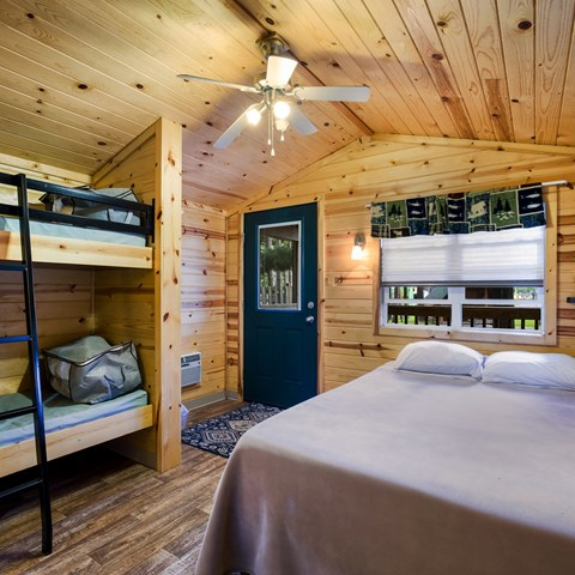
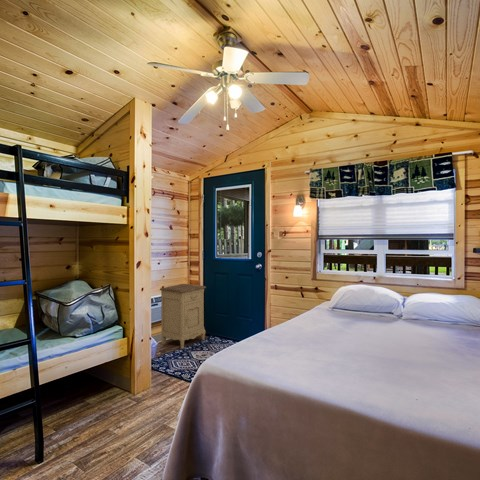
+ nightstand [159,283,207,349]
